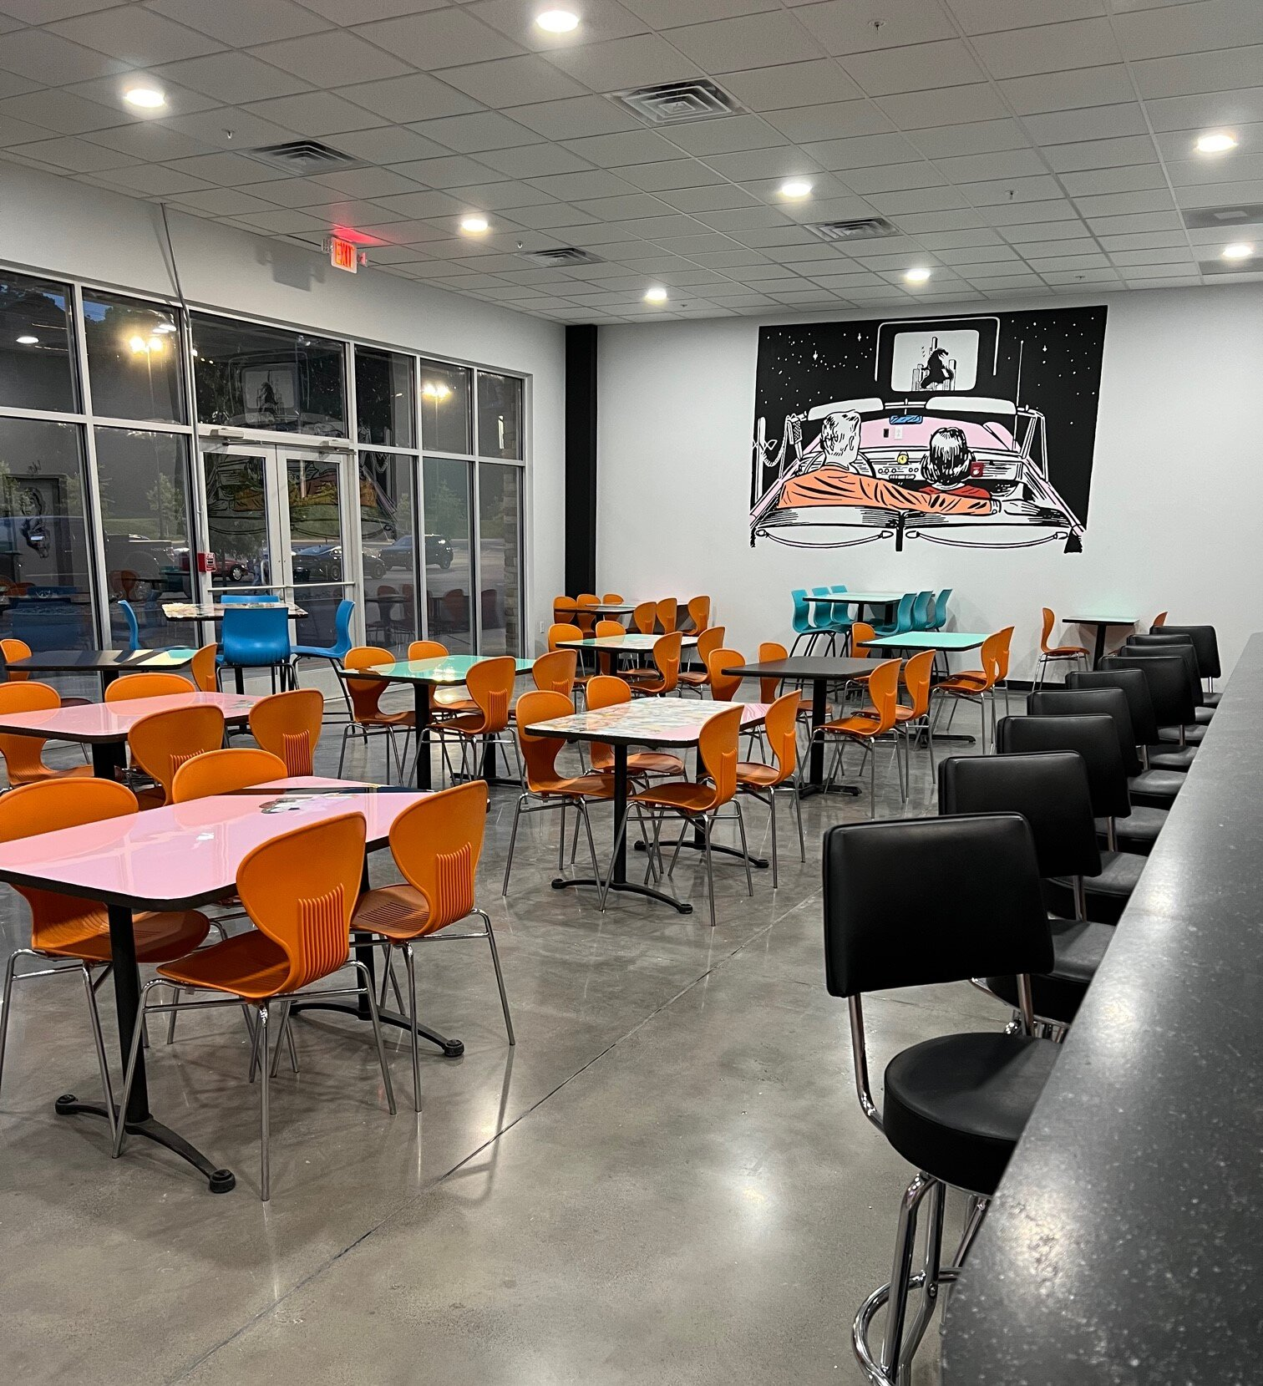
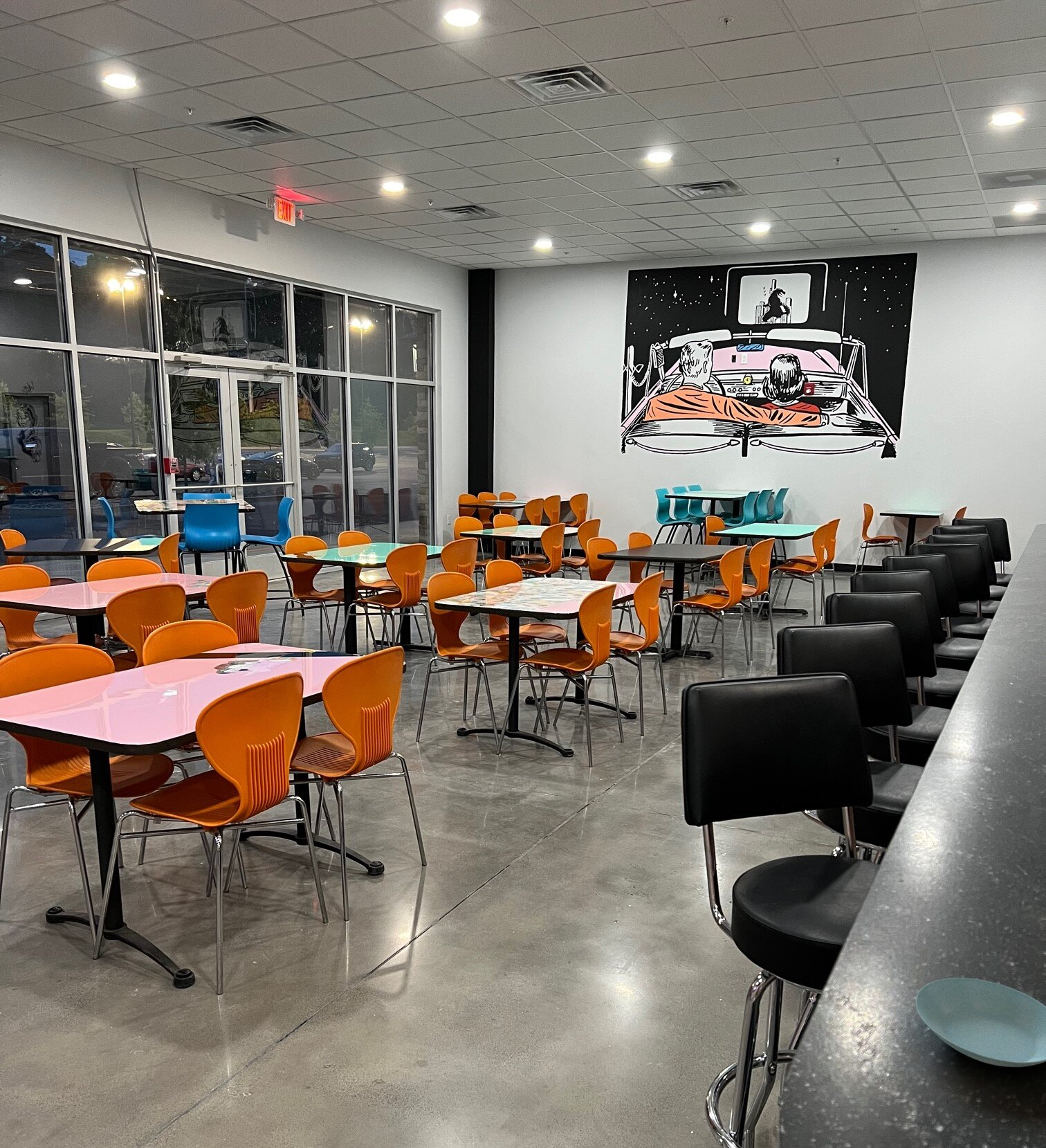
+ saucer [915,977,1046,1068]
